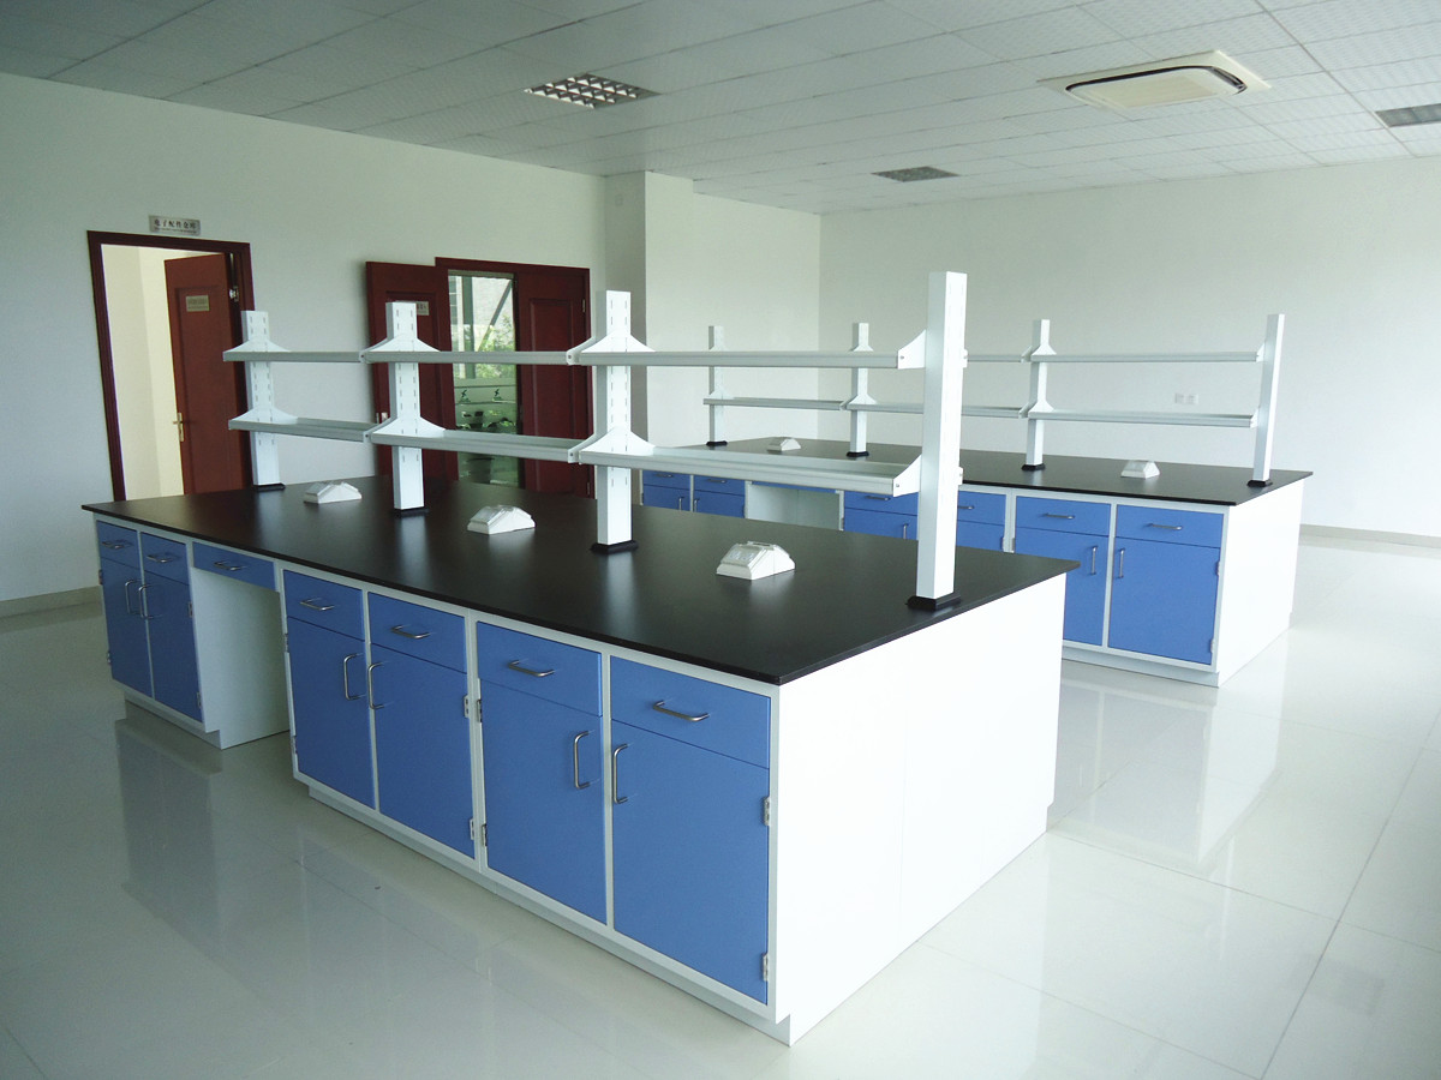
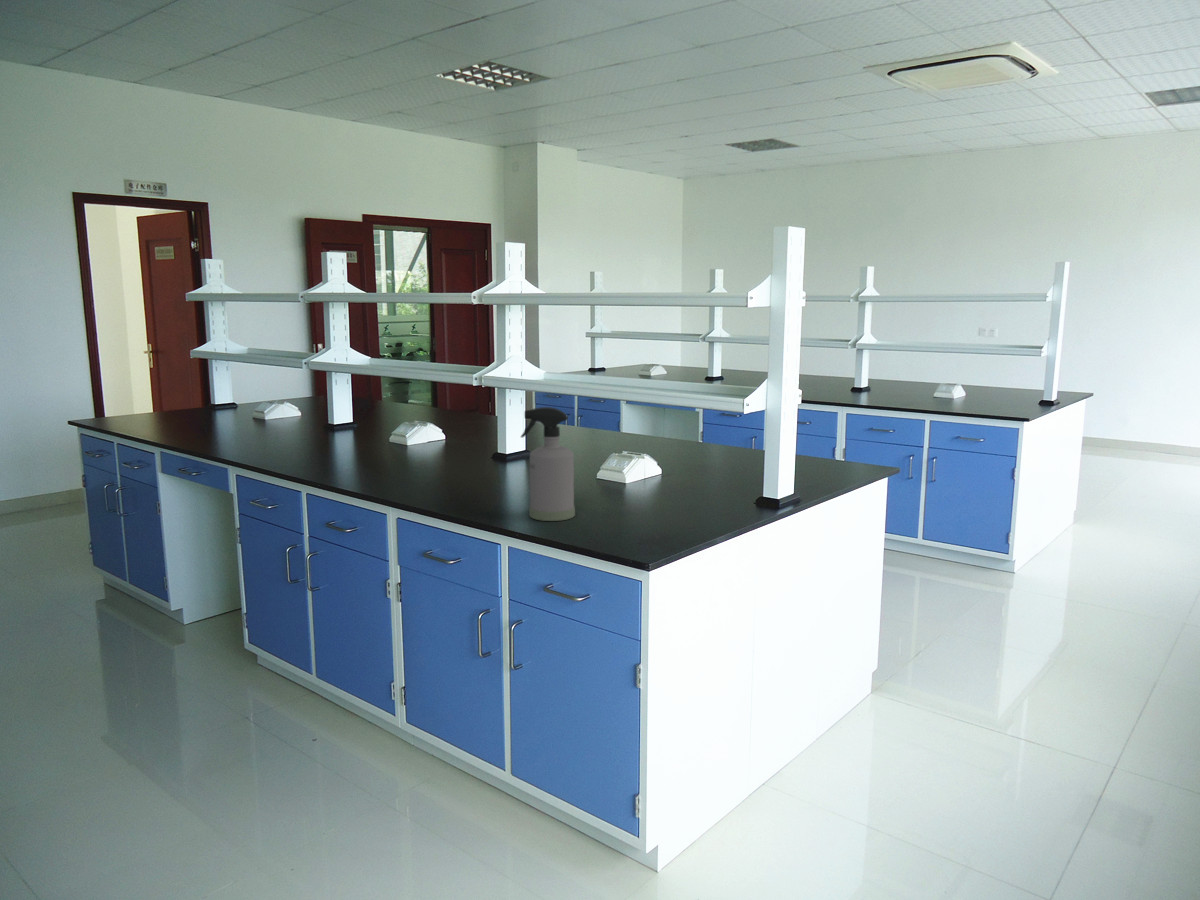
+ spray bottle [520,406,576,522]
